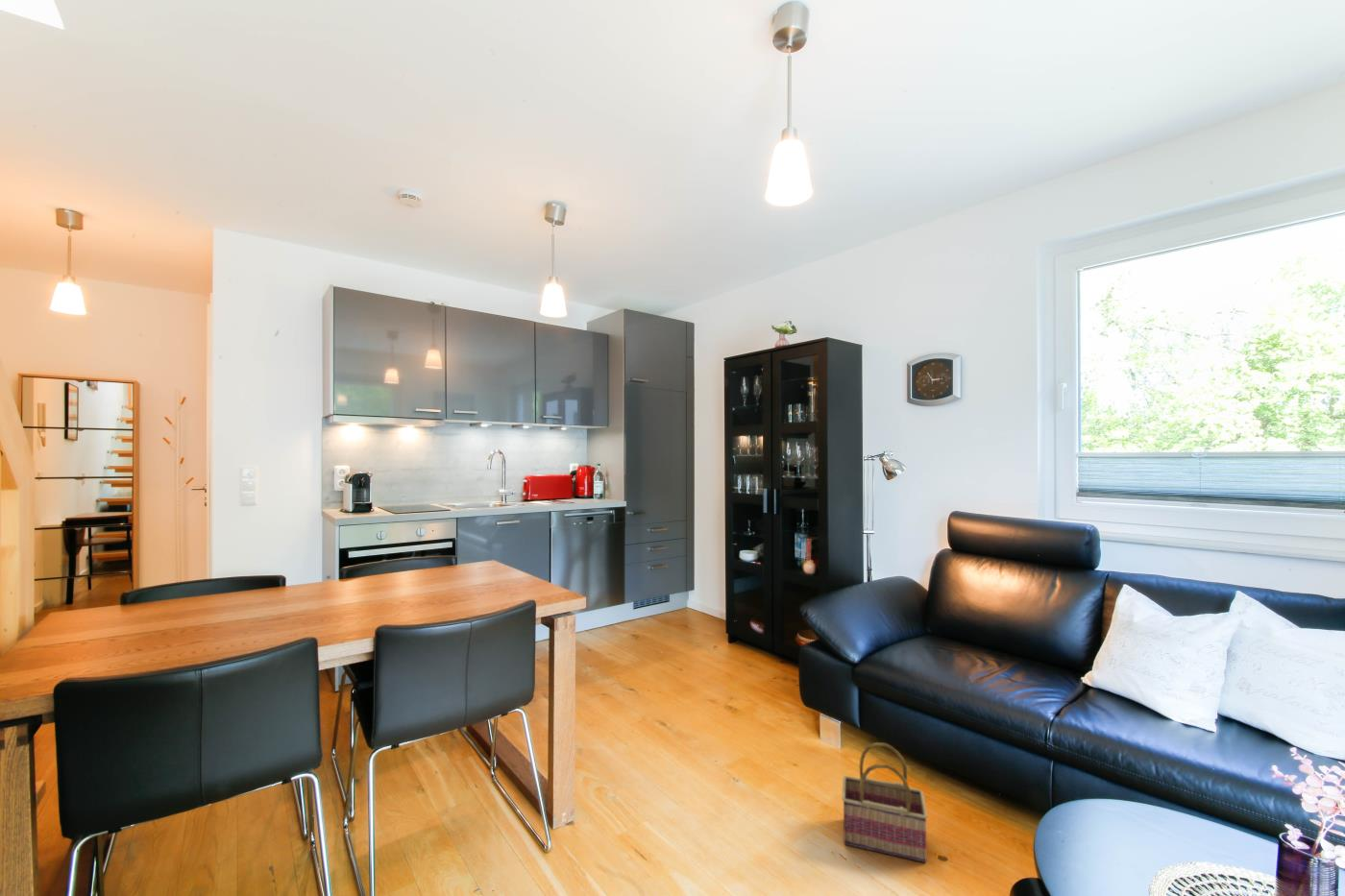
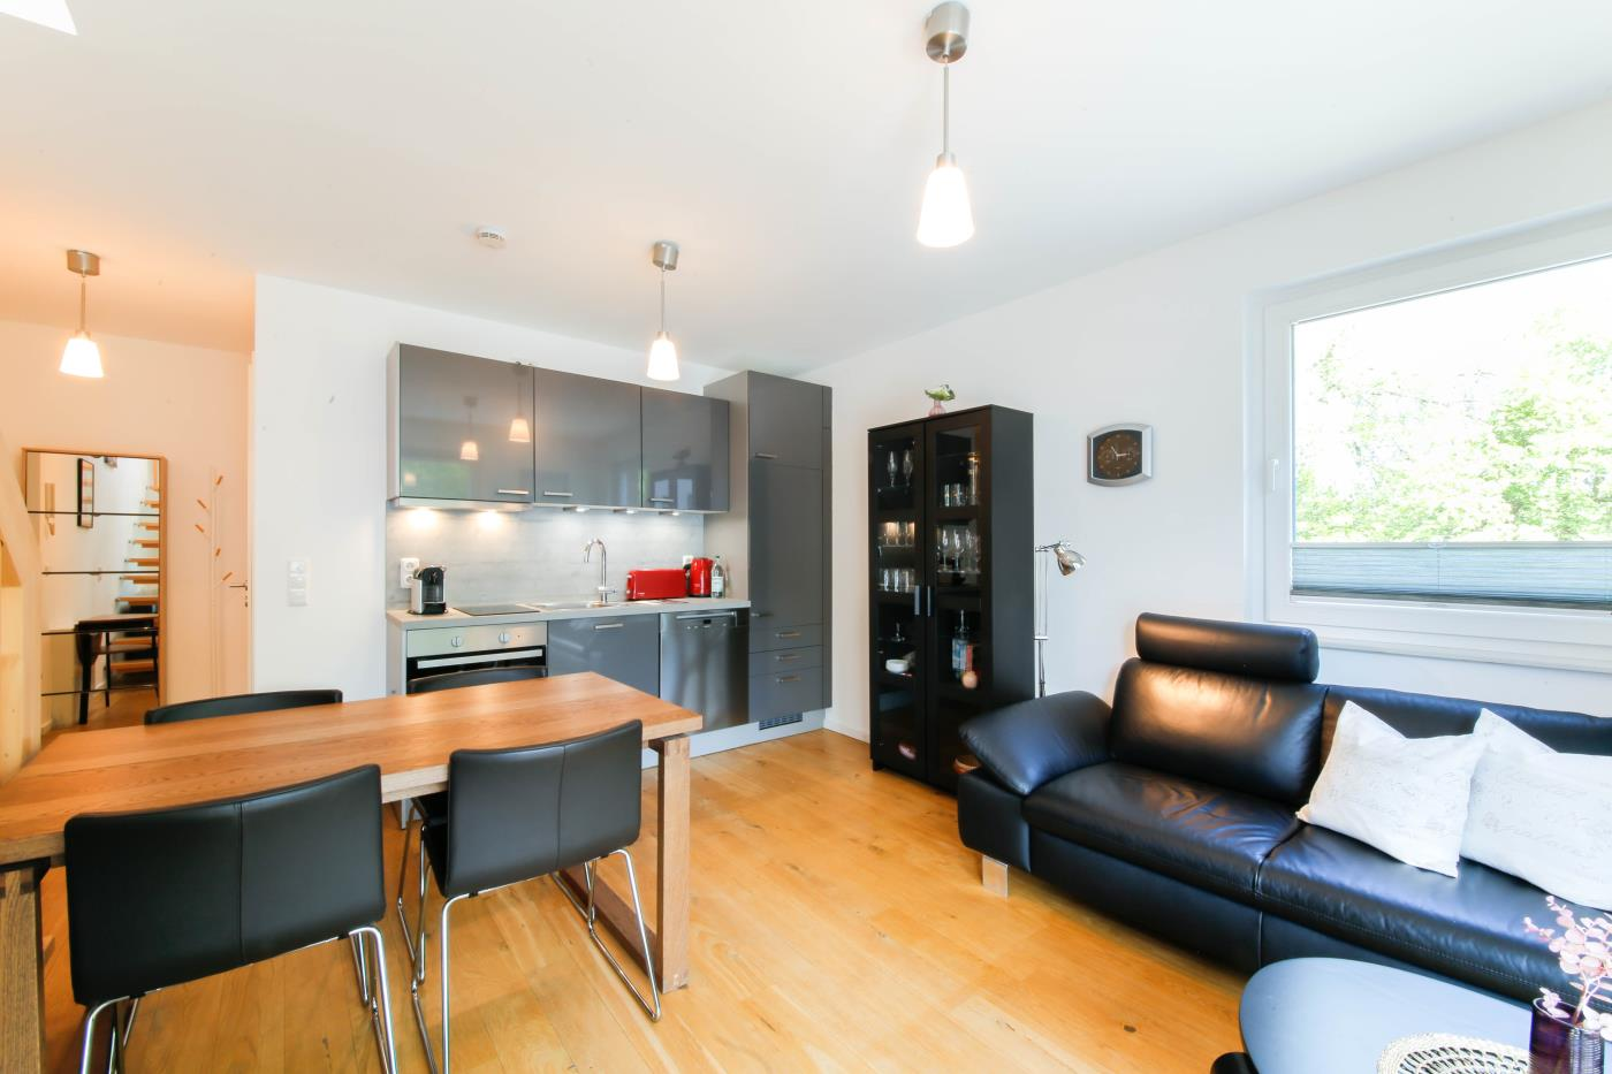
- basket [841,741,929,863]
